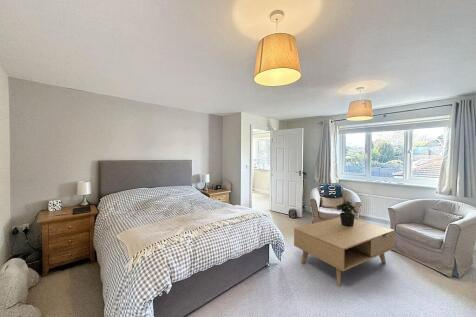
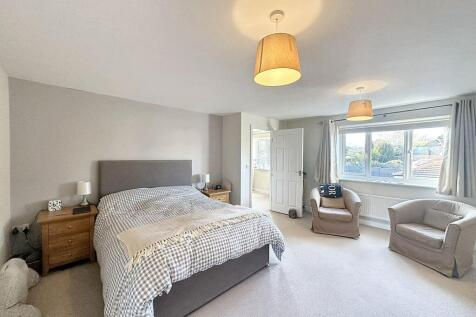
- coffee table [293,216,396,287]
- potted plant [335,200,358,227]
